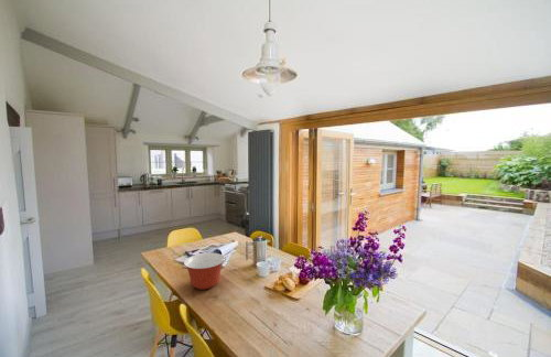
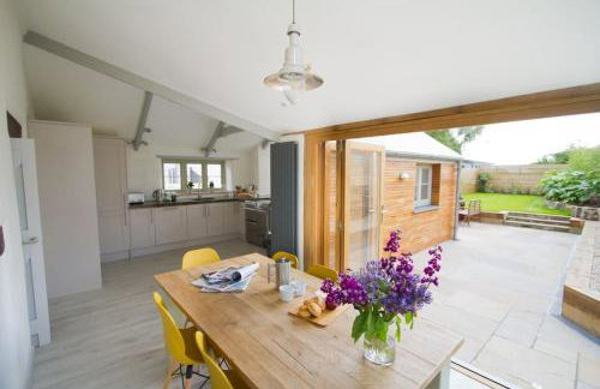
- mixing bowl [183,252,226,291]
